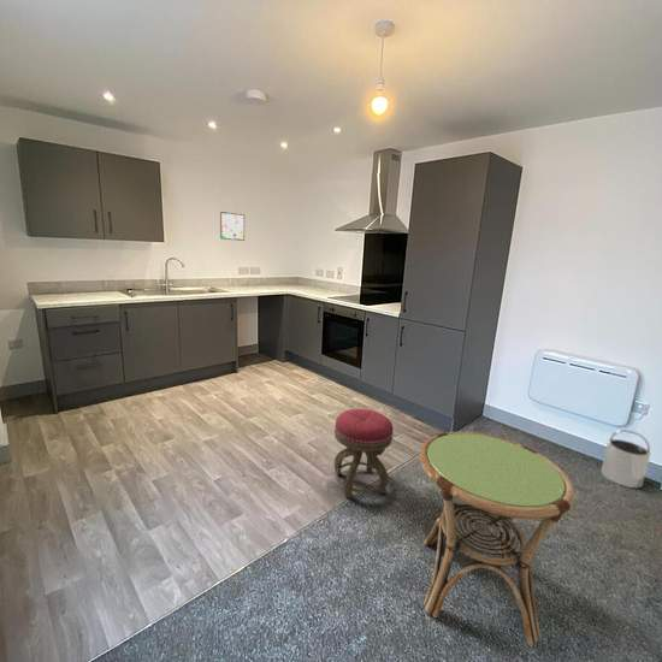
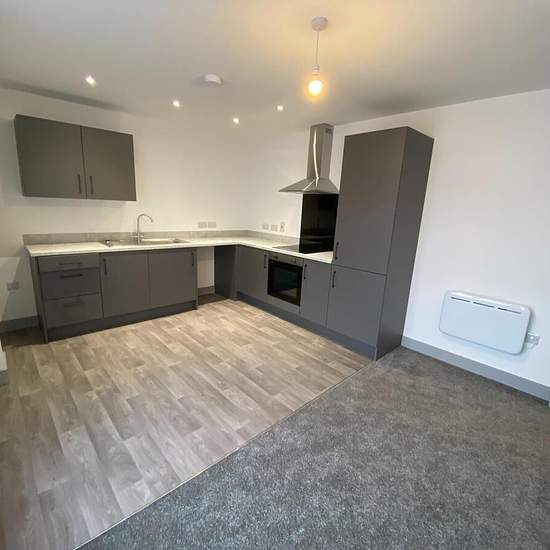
- side table [419,431,575,646]
- bucket [599,428,652,489]
- stool [333,408,394,500]
- wall art [219,211,246,242]
